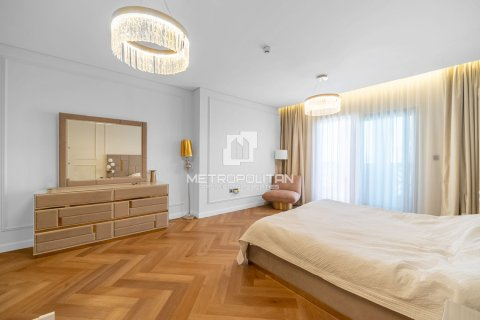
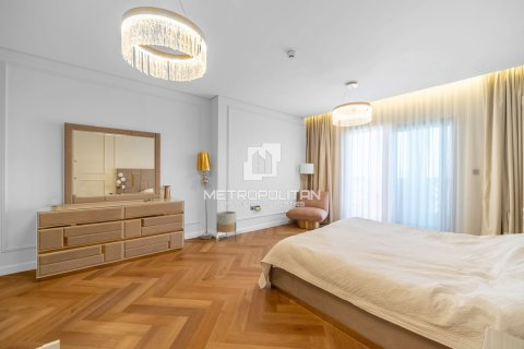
+ planter [215,210,237,242]
